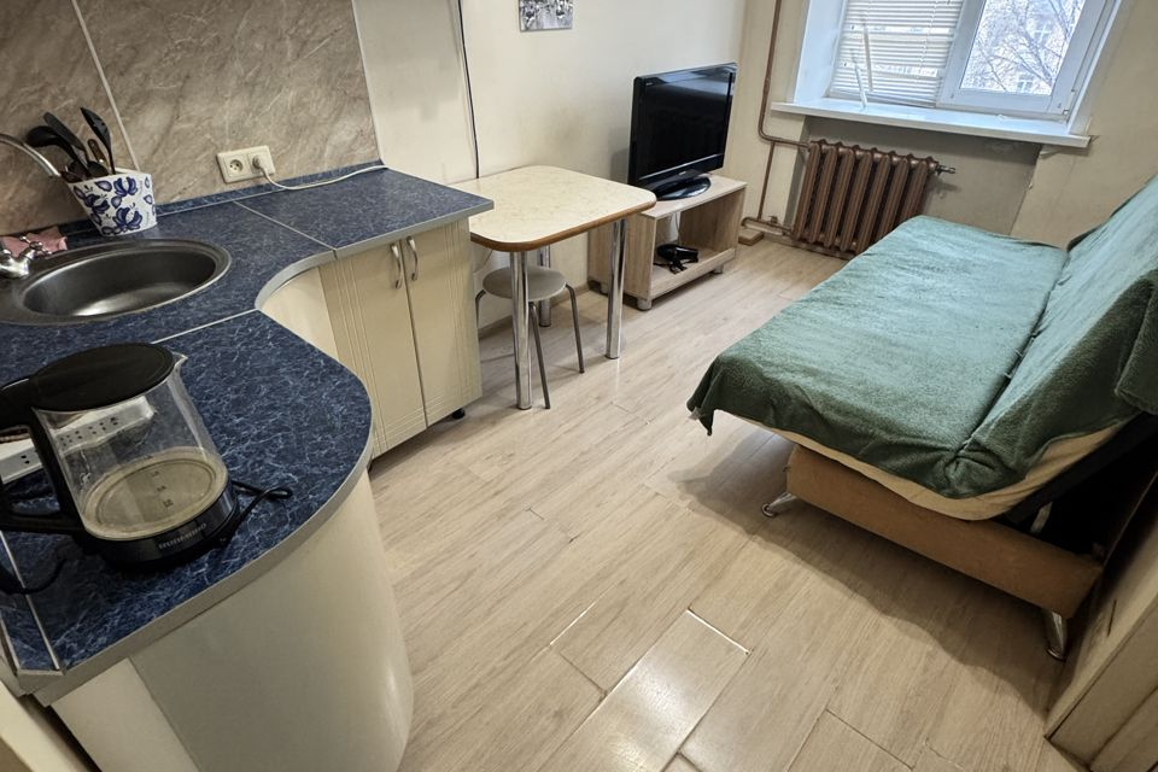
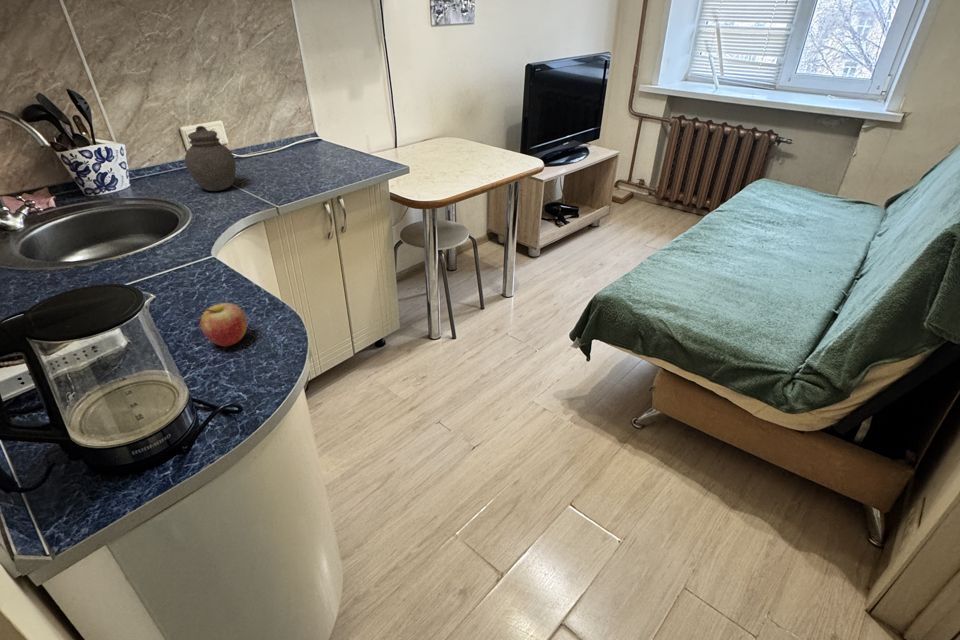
+ jar [184,125,237,192]
+ fruit [200,302,248,348]
